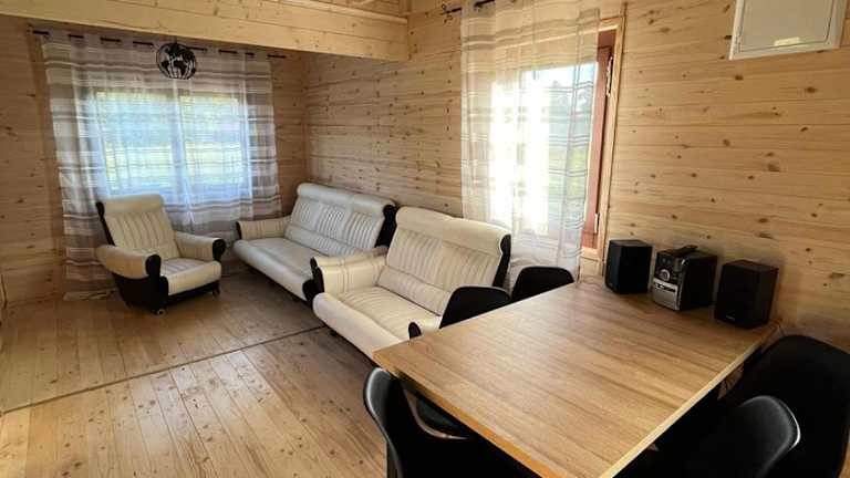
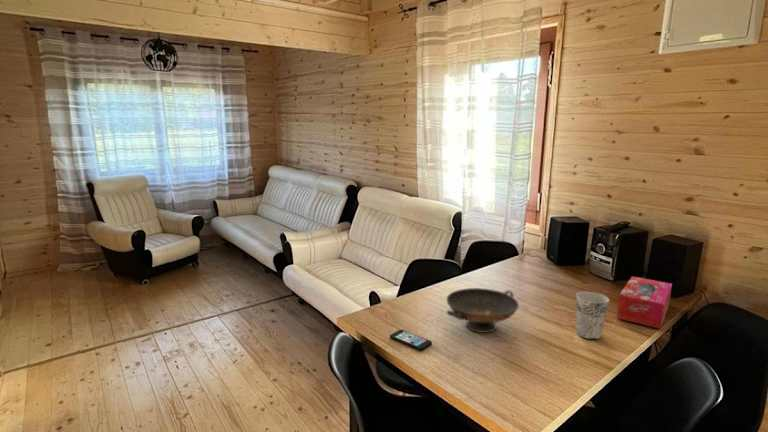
+ tissue box [615,275,673,330]
+ decorative bowl [445,287,520,334]
+ cup [575,291,610,341]
+ smartphone [389,329,433,352]
